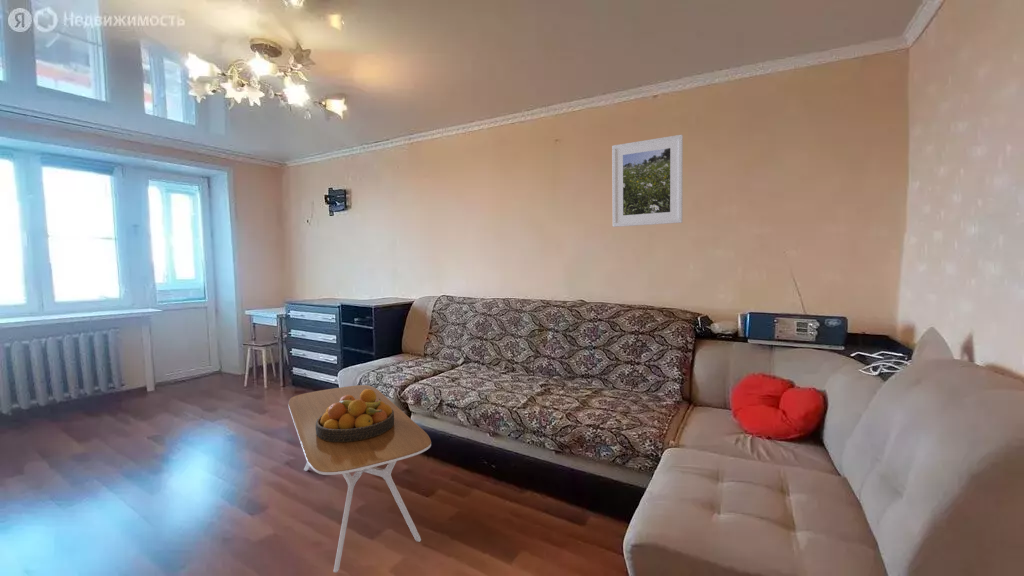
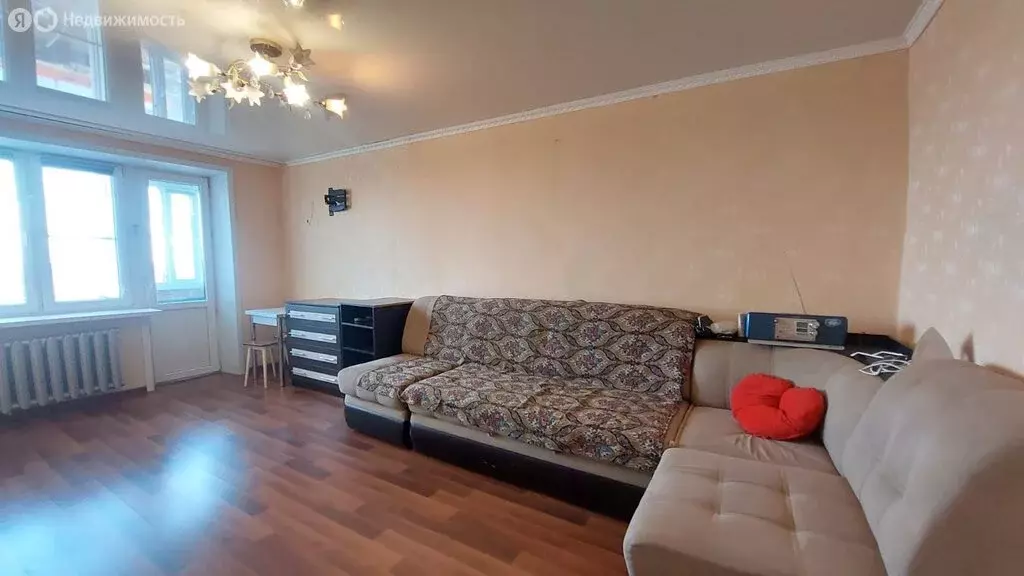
- coffee table [287,384,432,573]
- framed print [611,134,684,228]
- fruit bowl [316,389,394,442]
